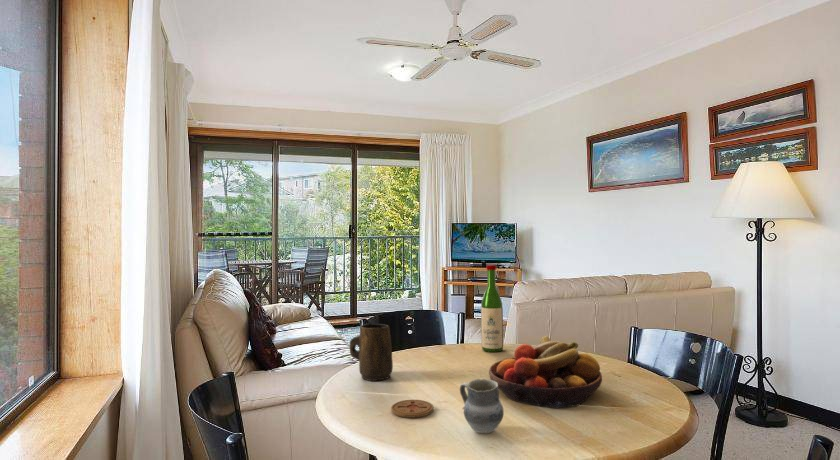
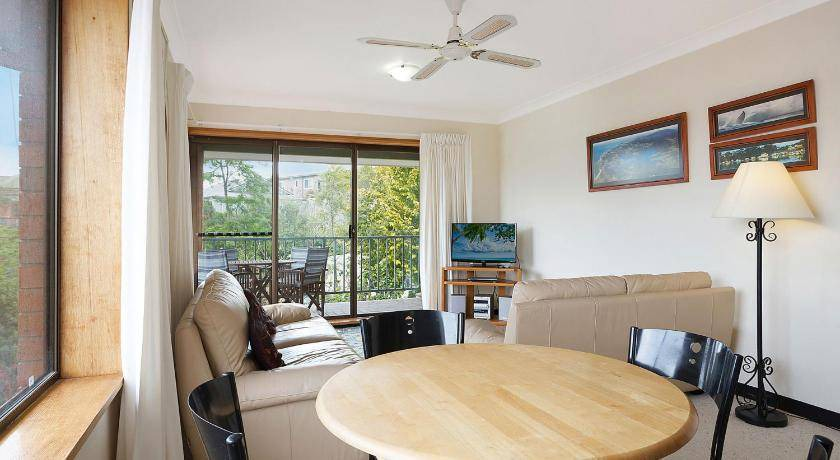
- fruit bowl [488,334,603,409]
- mug [349,323,394,382]
- coaster [390,399,435,419]
- wine bottle [480,264,504,353]
- cup [459,378,505,434]
